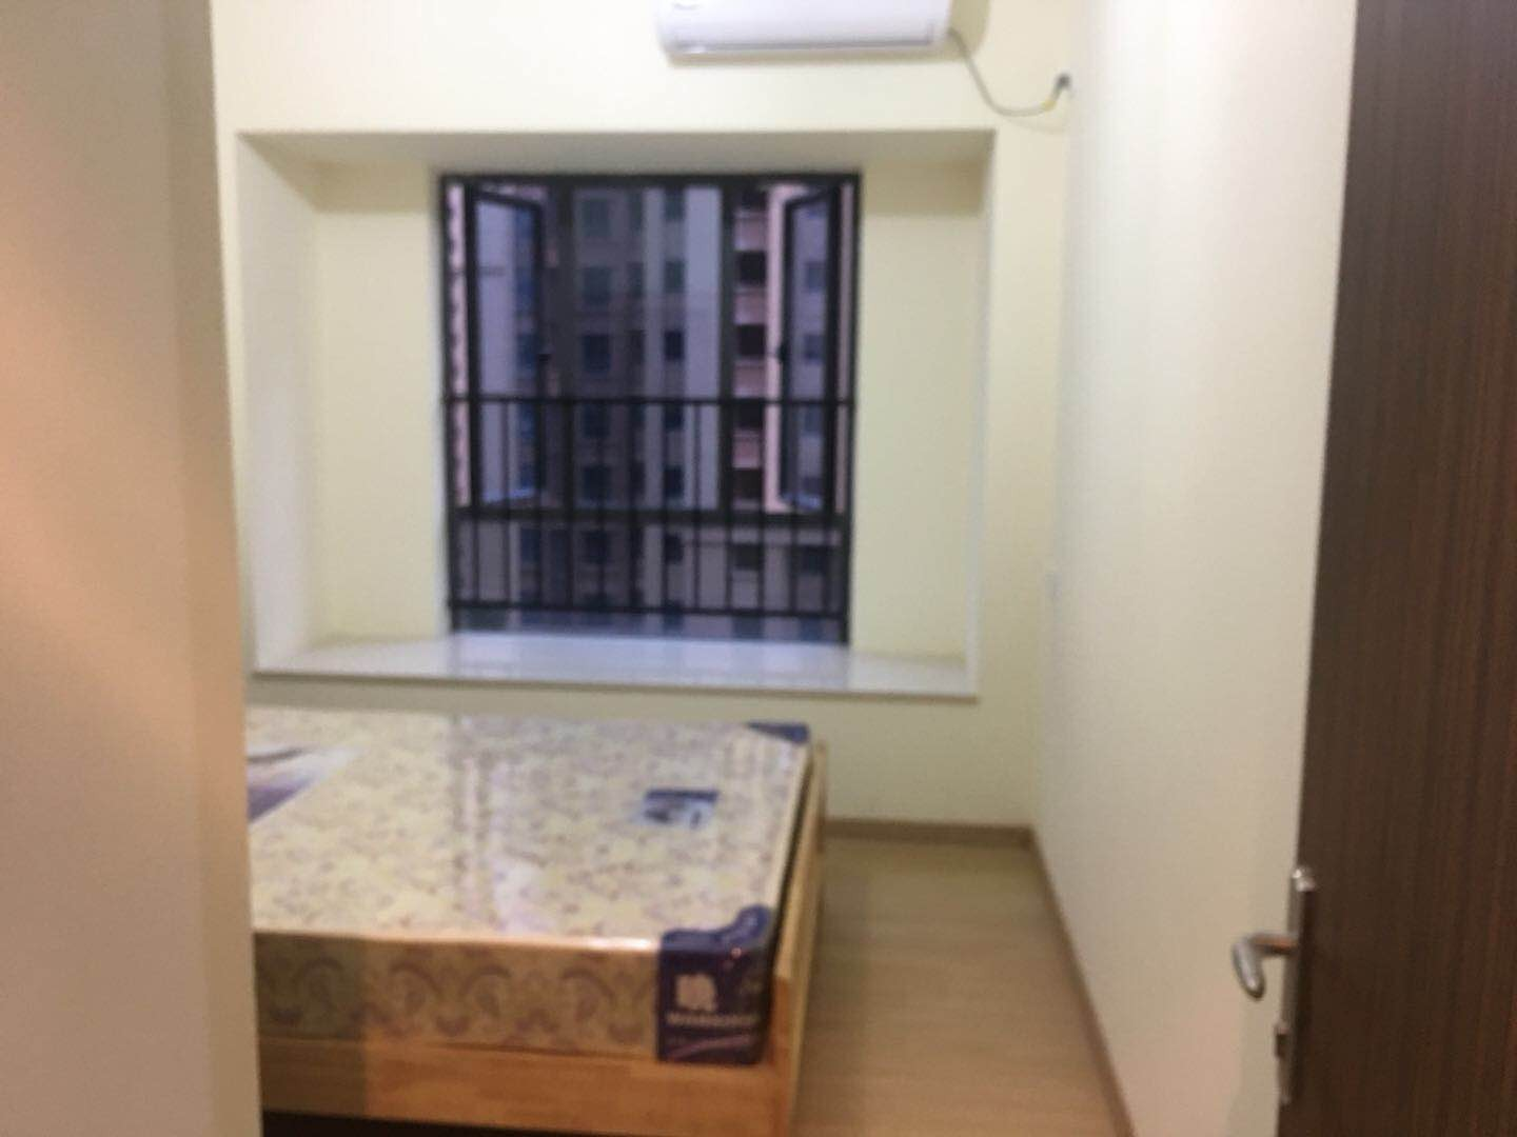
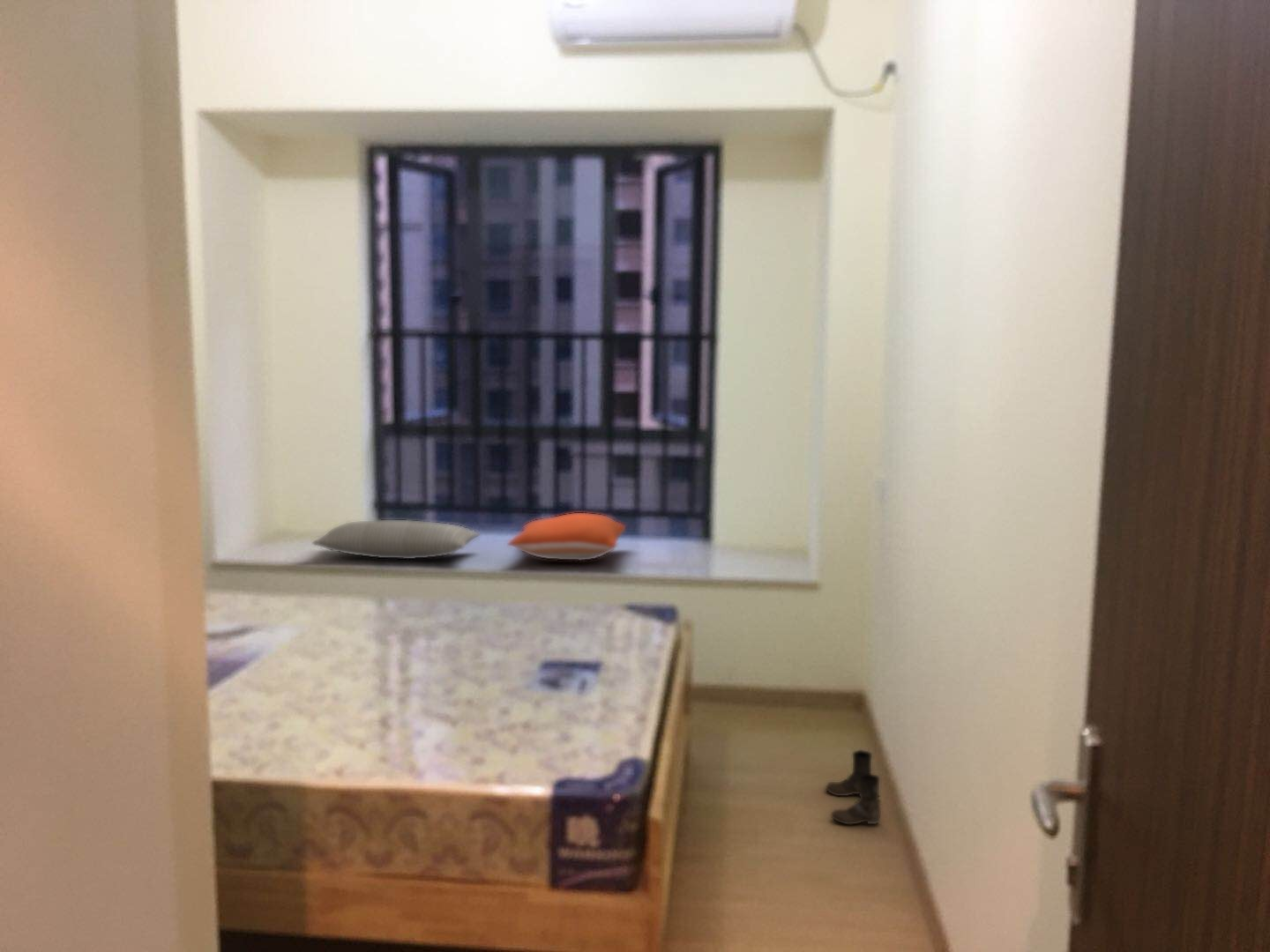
+ boots [825,749,882,826]
+ pillow [506,512,627,562]
+ pillow [310,519,481,560]
